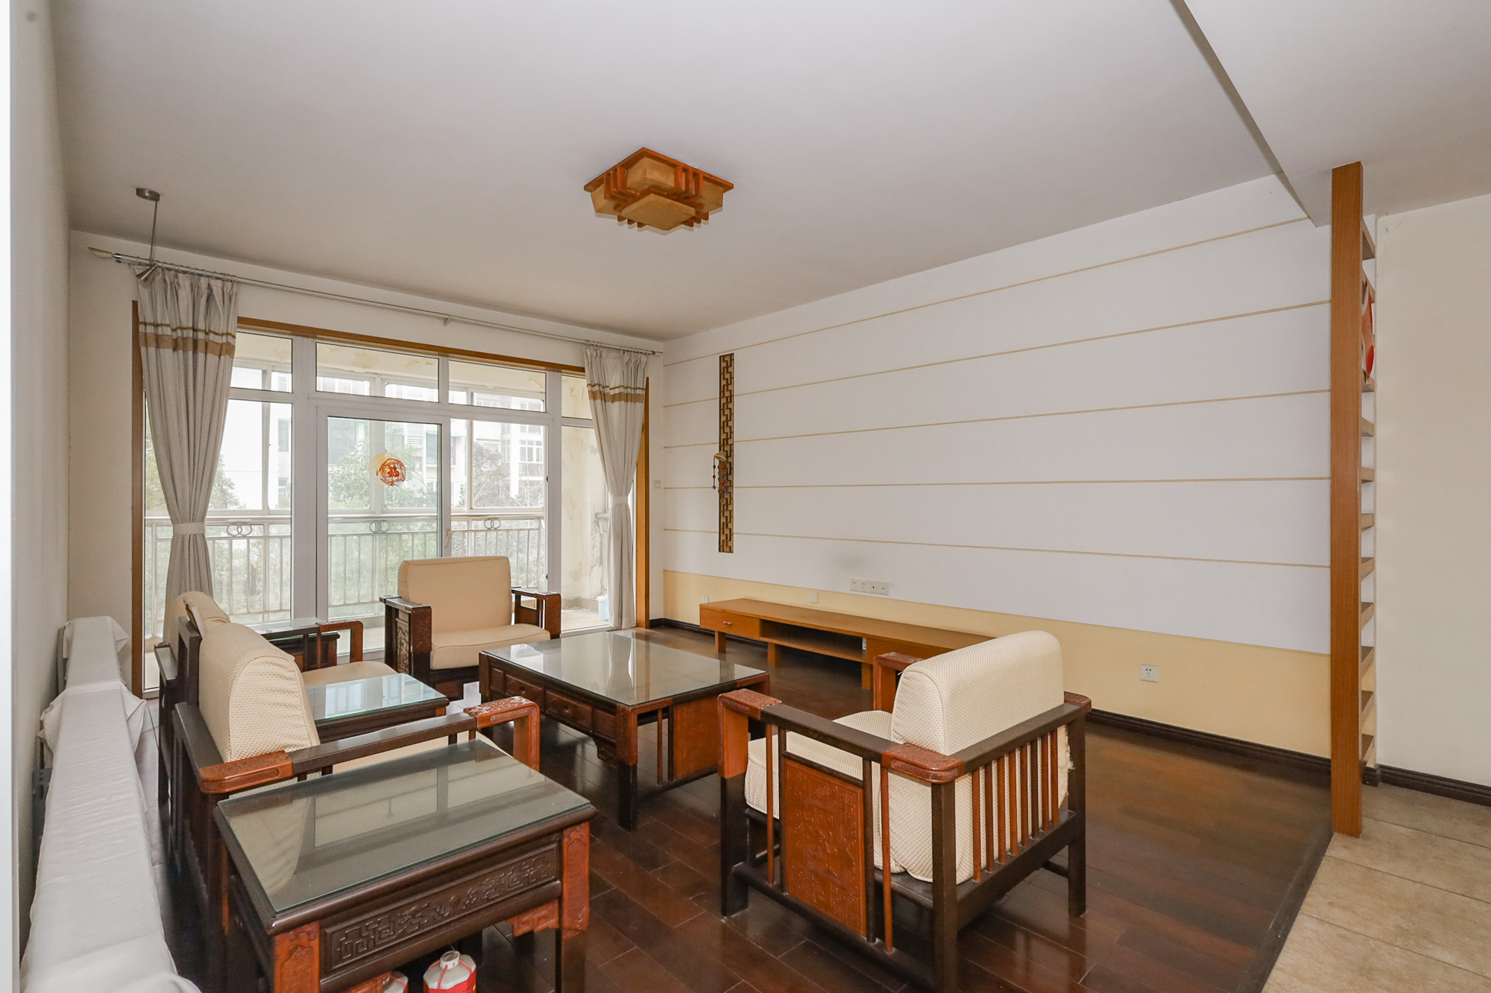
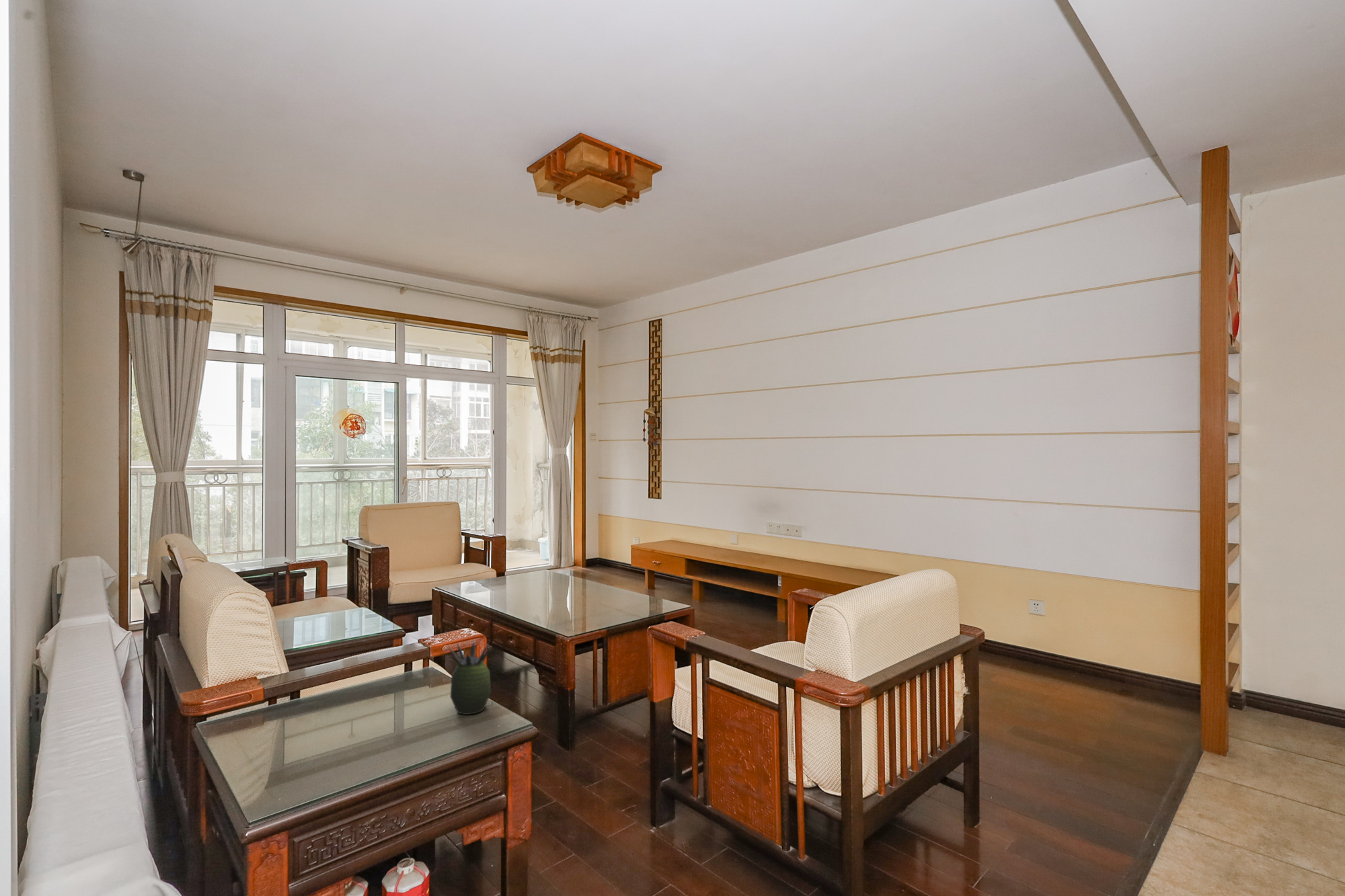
+ succulent plant [448,639,493,715]
